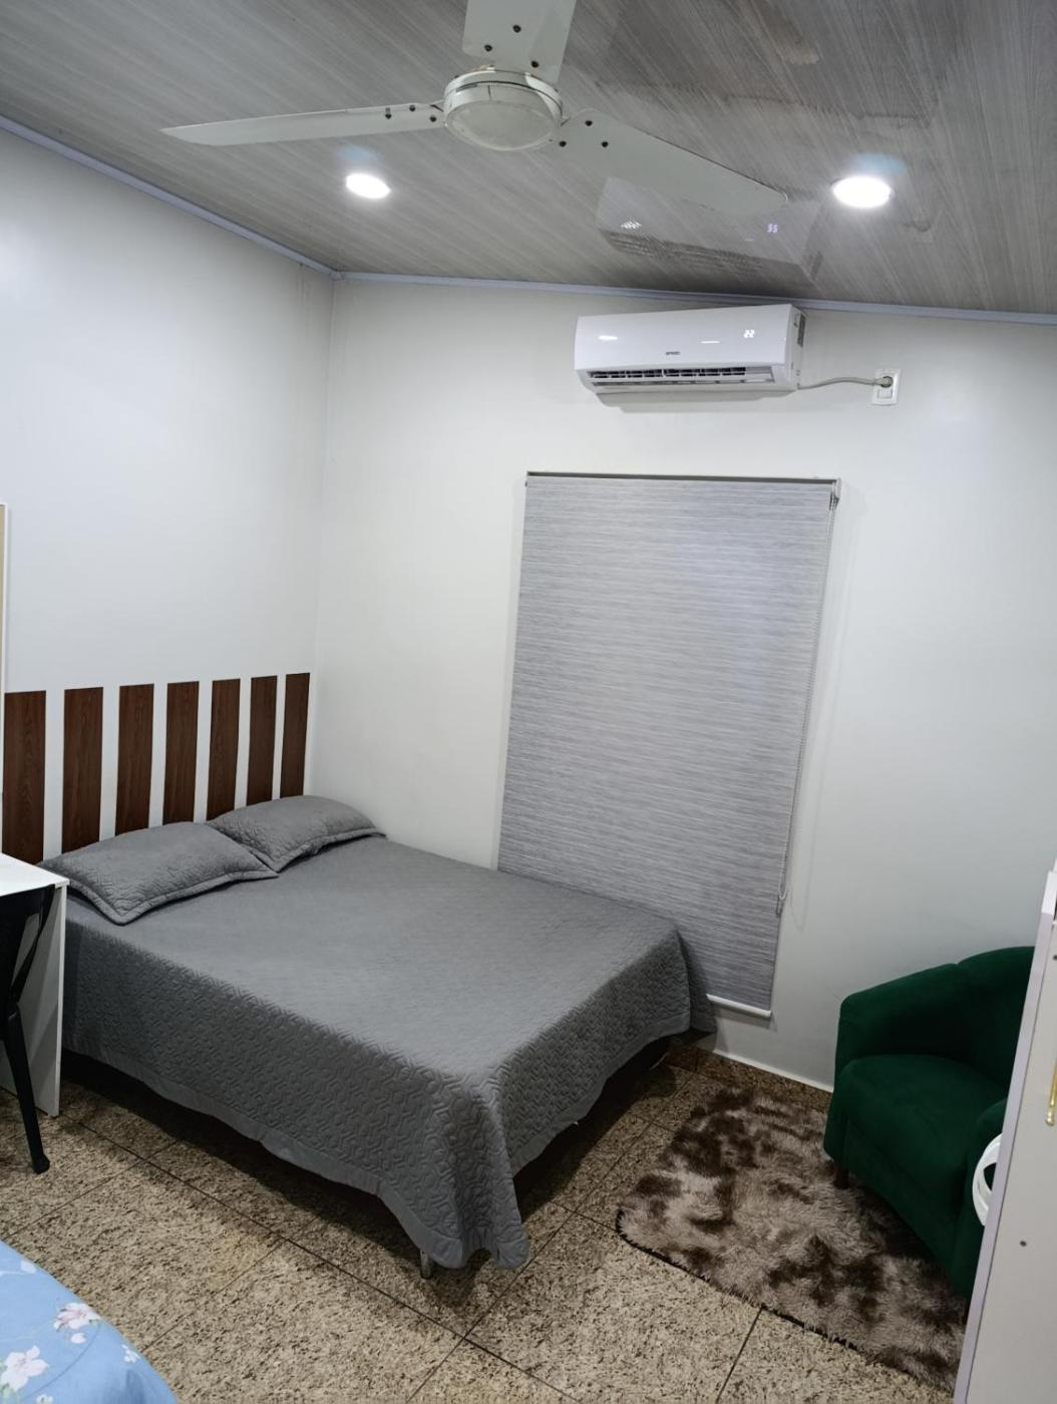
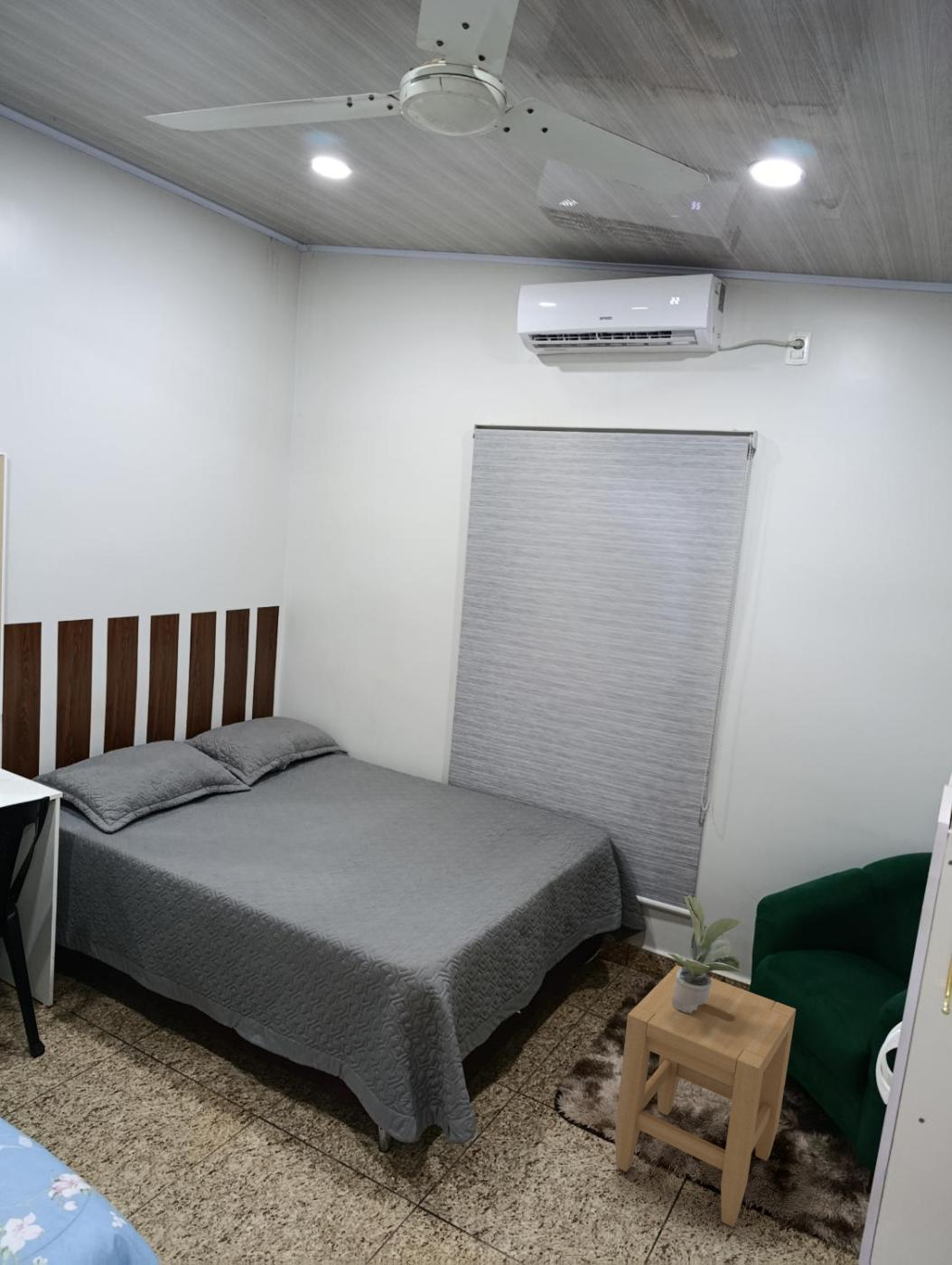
+ stool [614,964,797,1228]
+ potted plant [667,895,744,1013]
